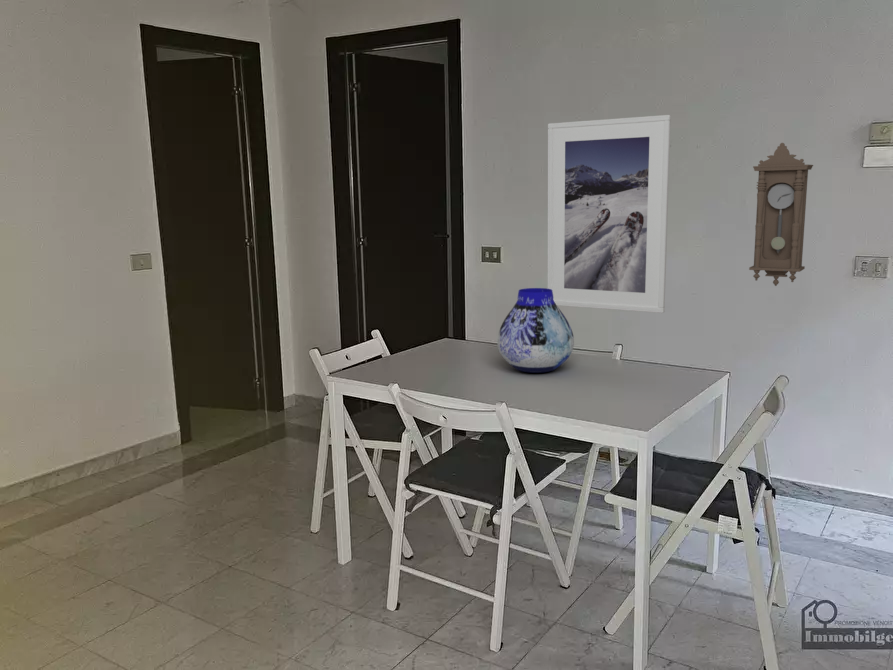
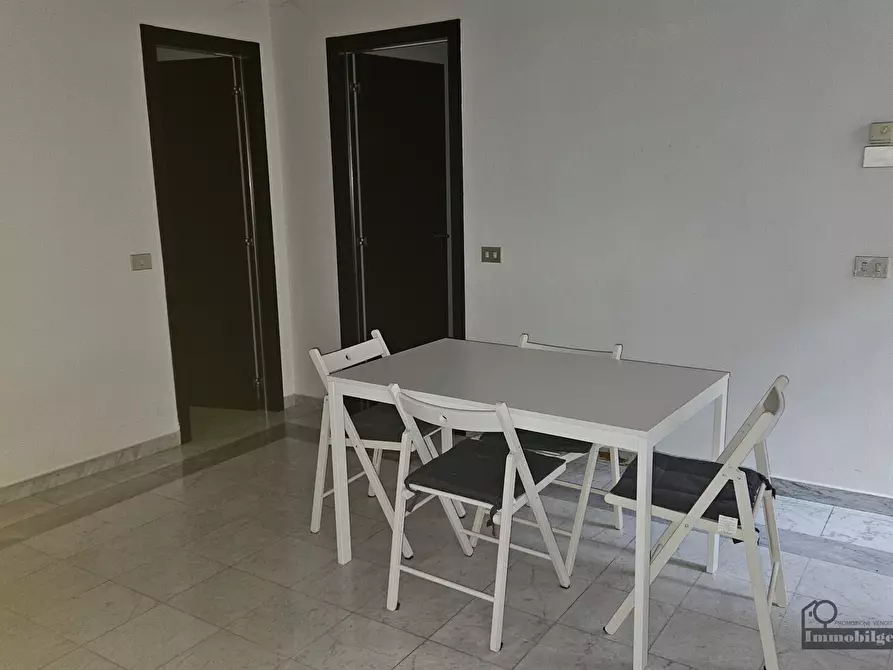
- vase [496,287,575,374]
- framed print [547,114,672,314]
- pendulum clock [748,142,814,287]
